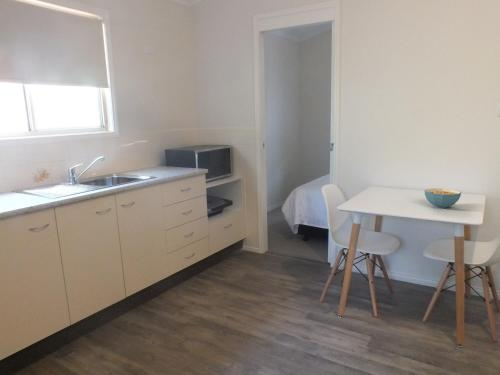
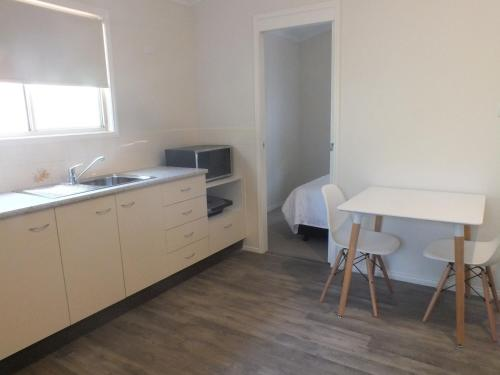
- cereal bowl [424,187,462,209]
